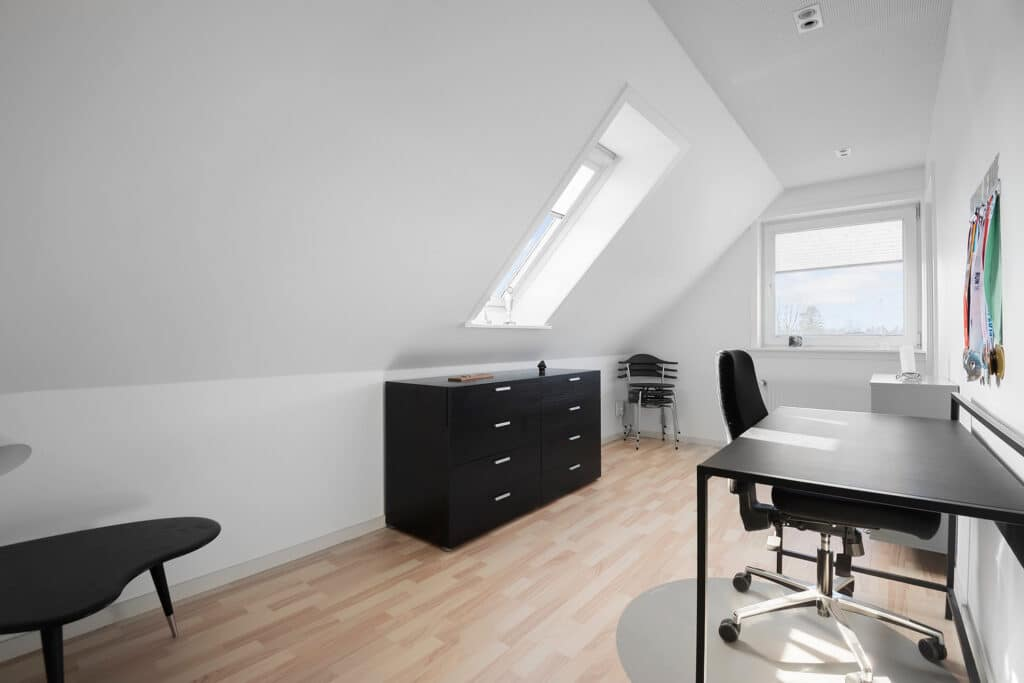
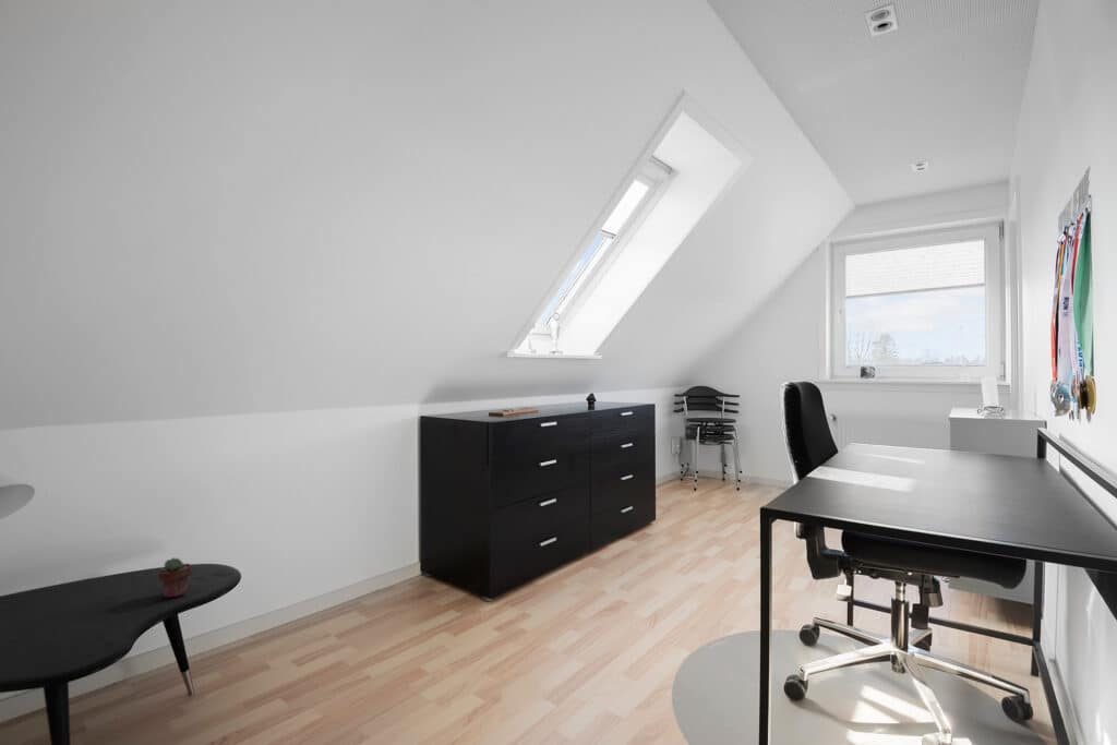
+ potted succulent [156,556,193,599]
